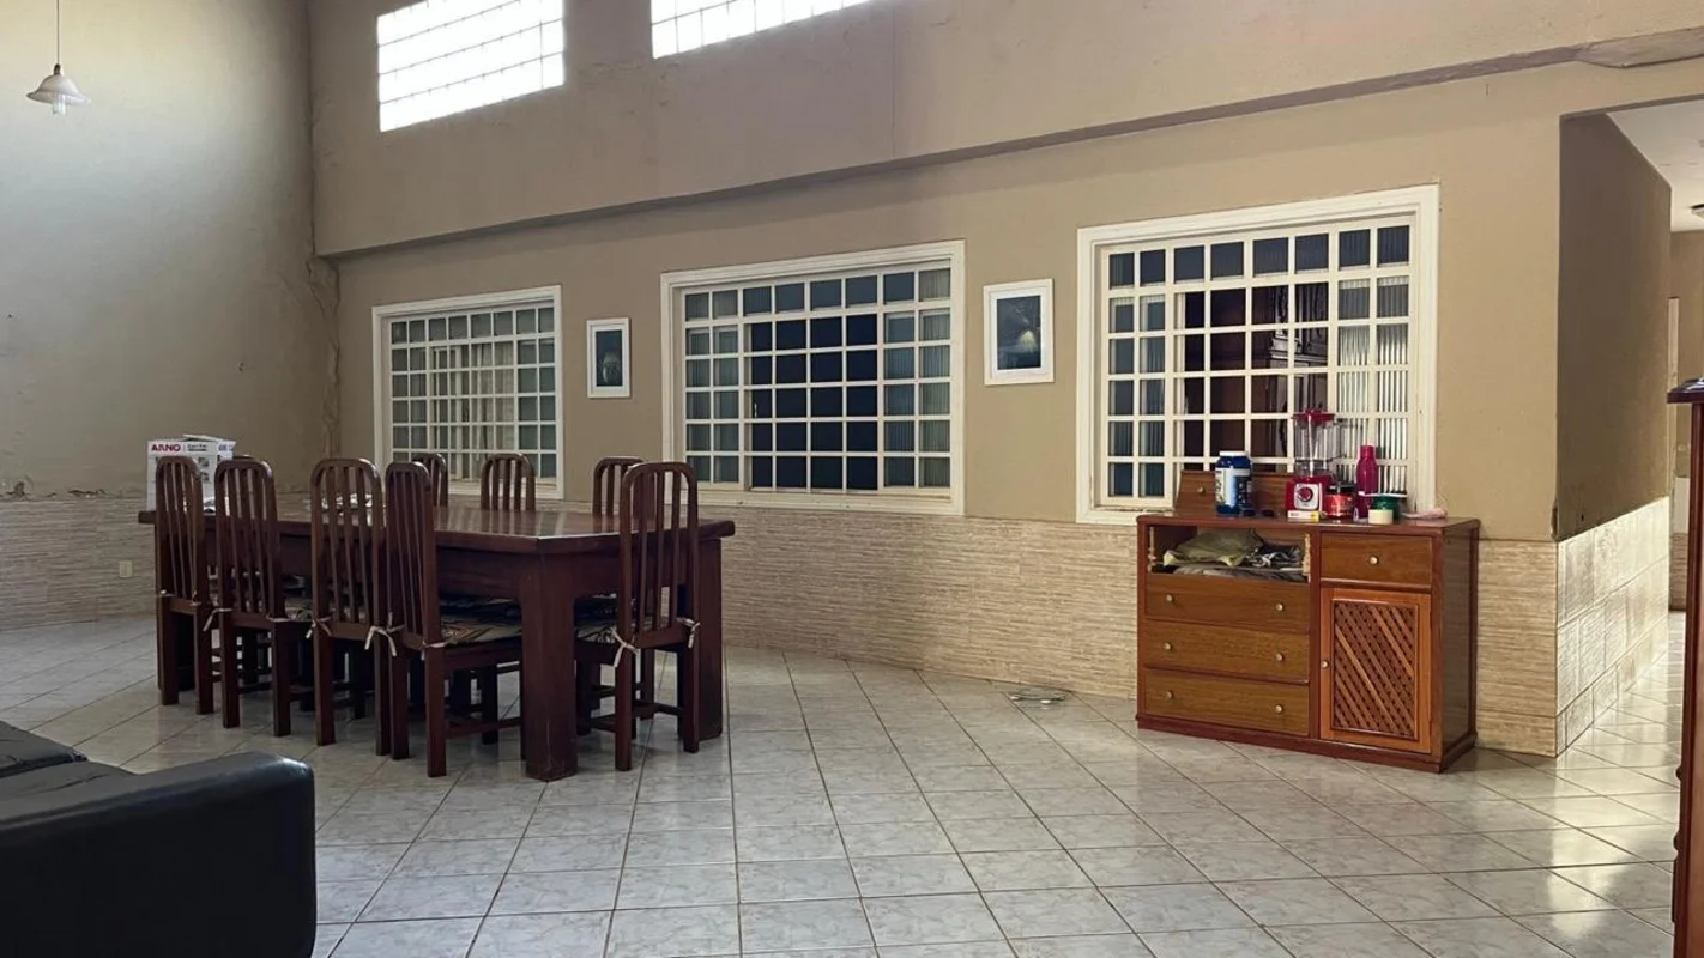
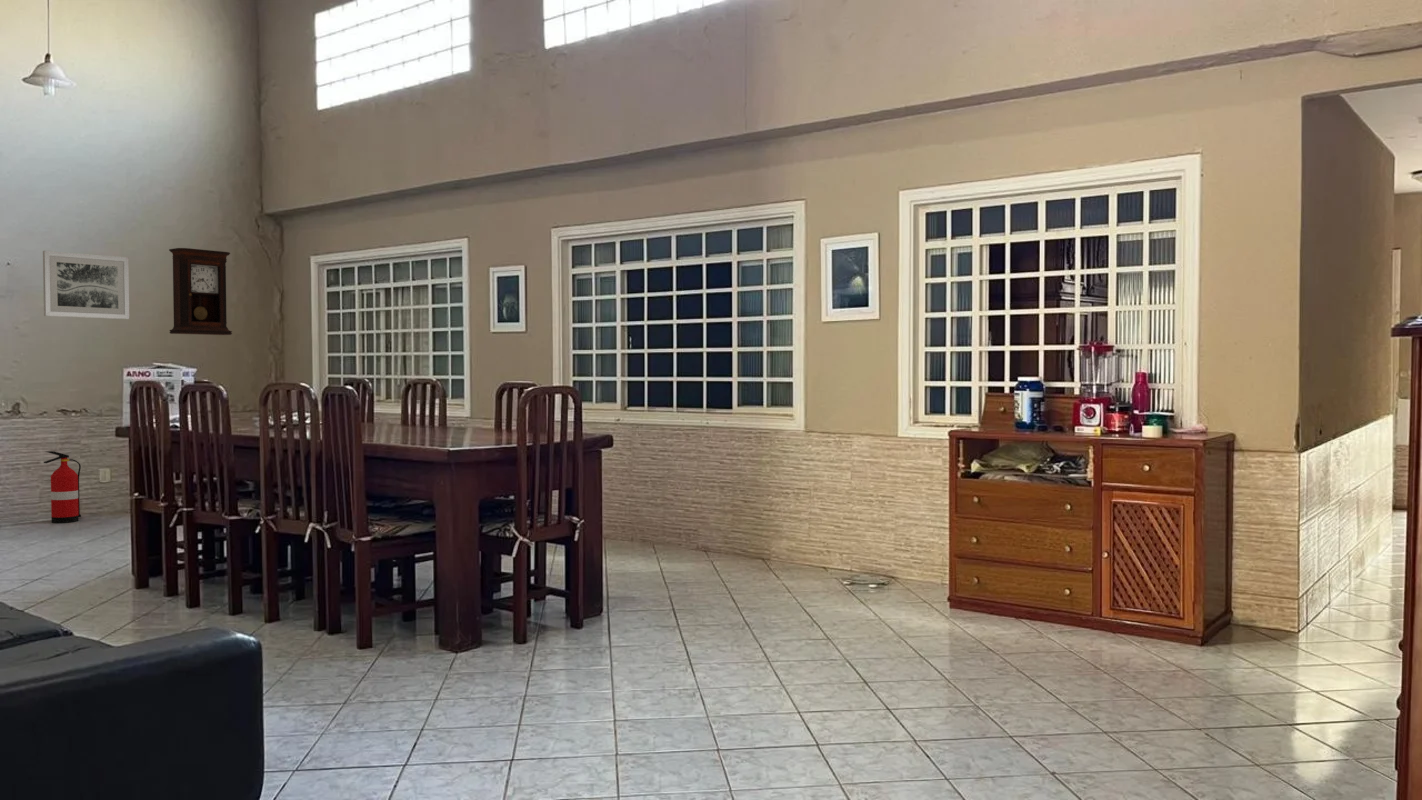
+ fire extinguisher [43,450,82,524]
+ pendulum clock [168,247,233,336]
+ wall art [42,250,130,320]
